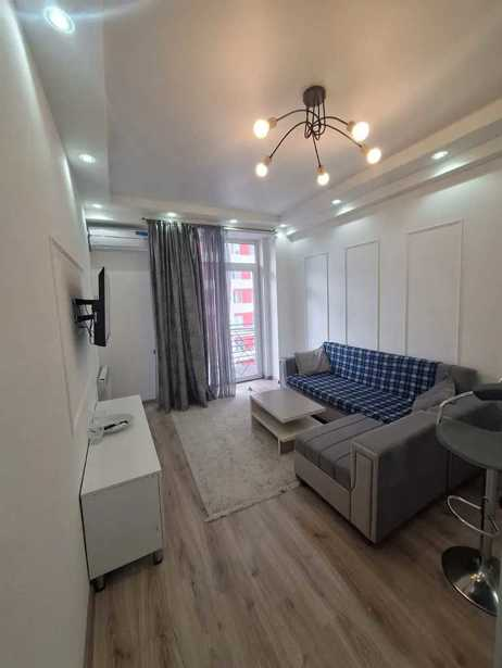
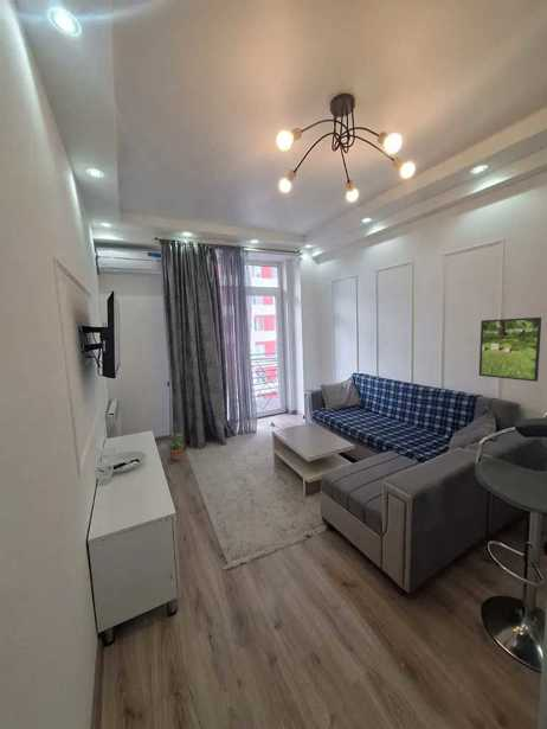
+ potted plant [162,431,185,461]
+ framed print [478,316,542,383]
